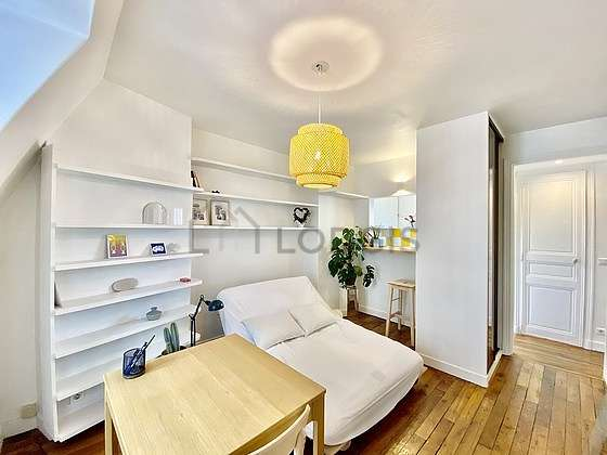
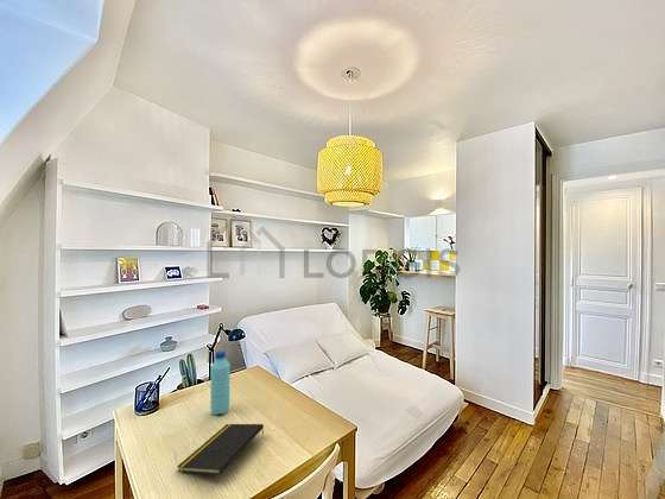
+ water bottle [209,349,230,416]
+ notepad [176,423,265,475]
